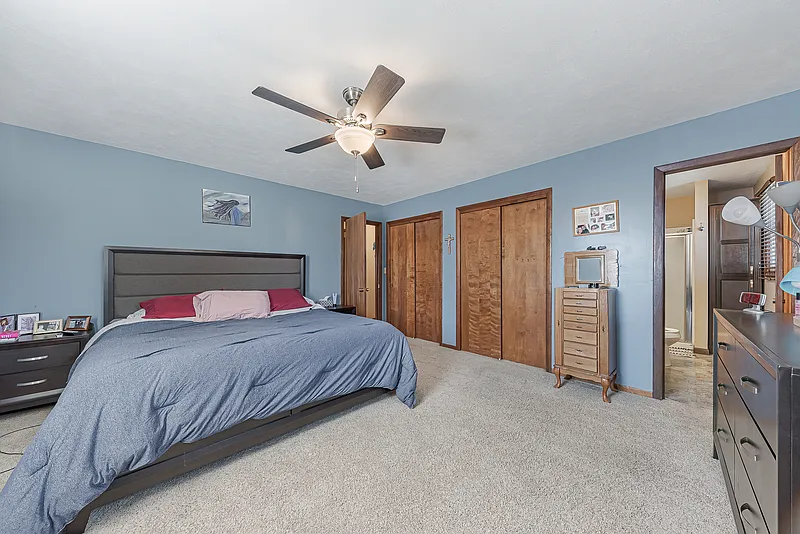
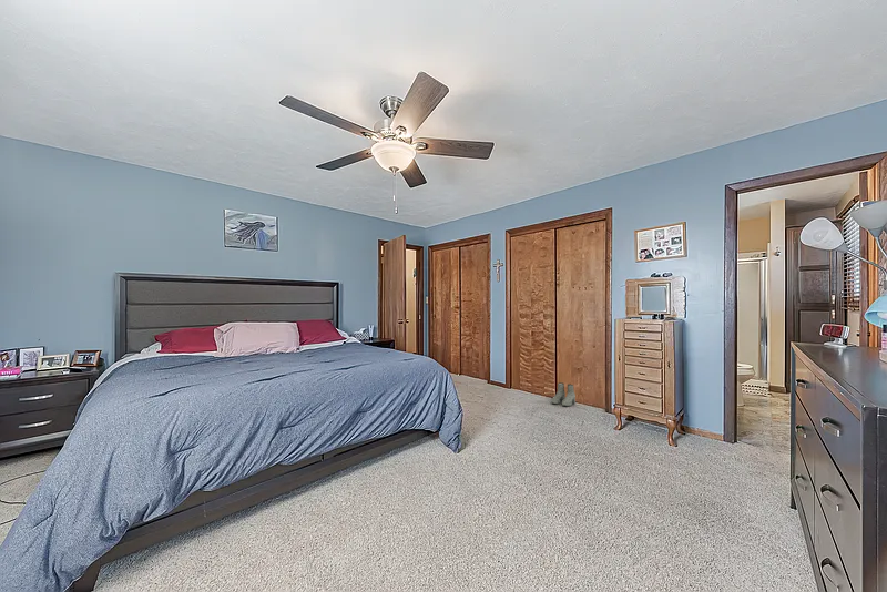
+ boots [551,381,577,407]
